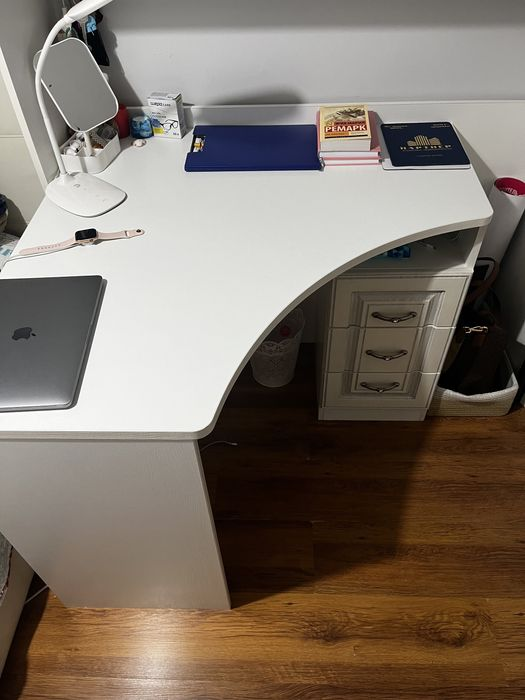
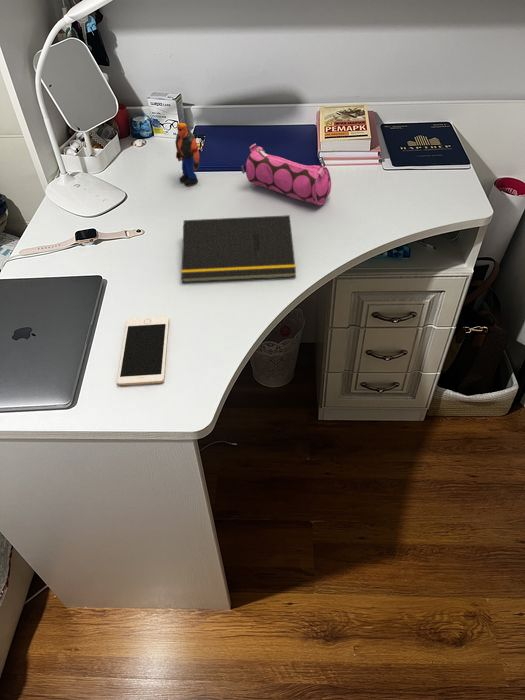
+ pencil case [240,143,332,206]
+ notepad [180,214,297,284]
+ action figure [174,122,200,187]
+ cell phone [116,316,170,386]
